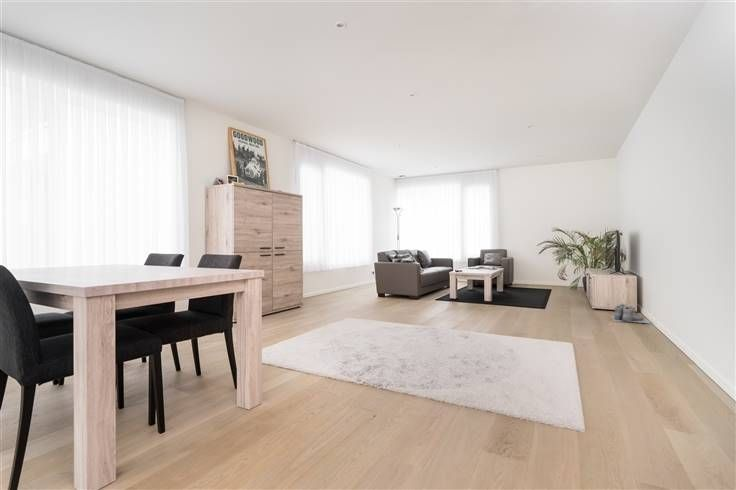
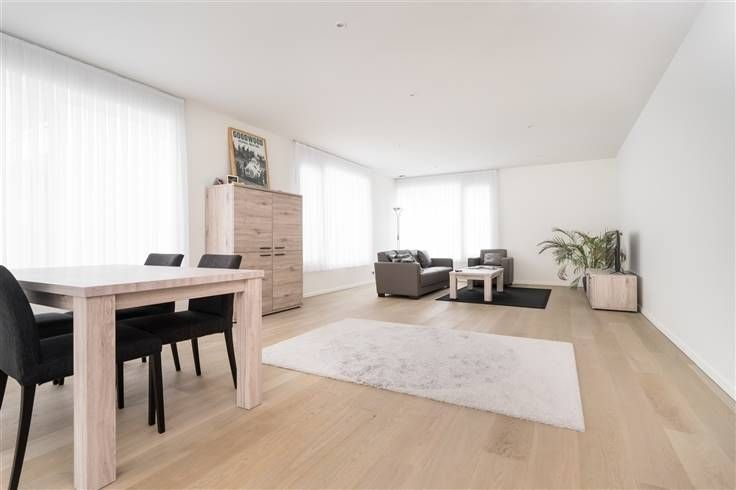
- boots [610,303,651,324]
